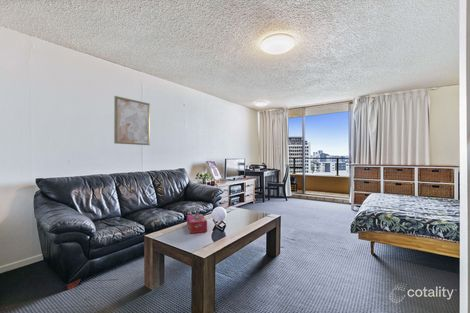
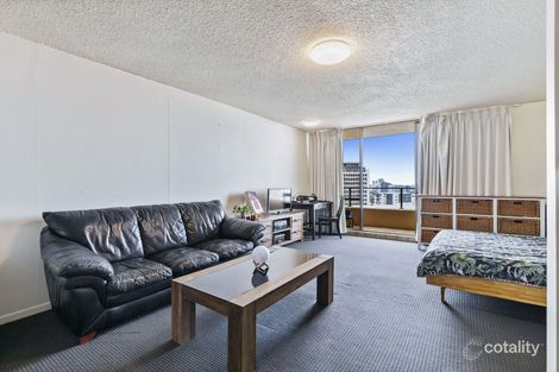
- wall art [113,95,151,146]
- tissue box [186,213,208,234]
